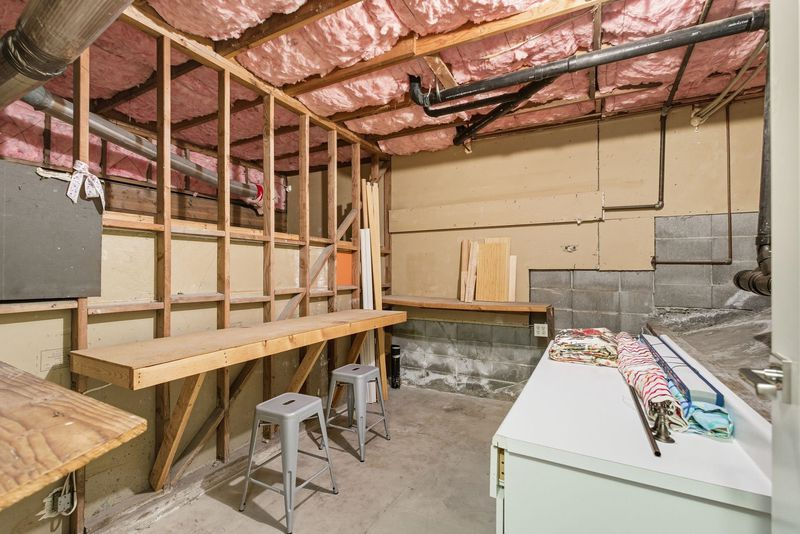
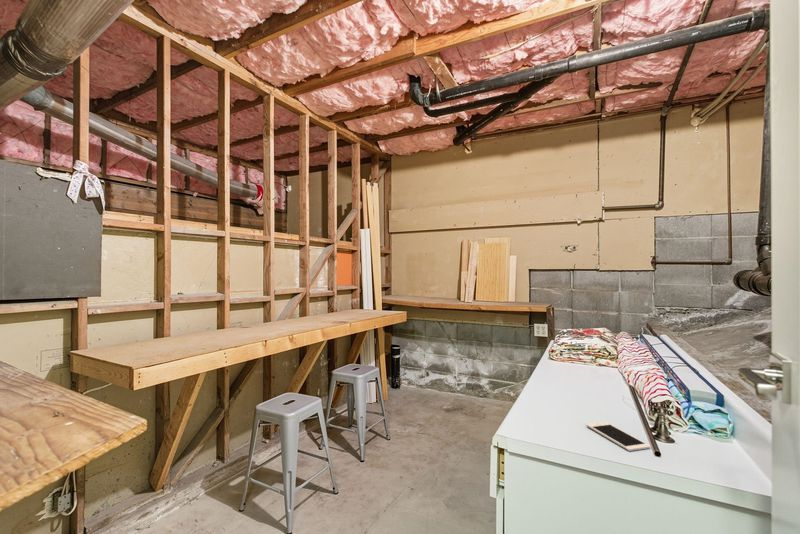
+ cell phone [586,421,651,452]
